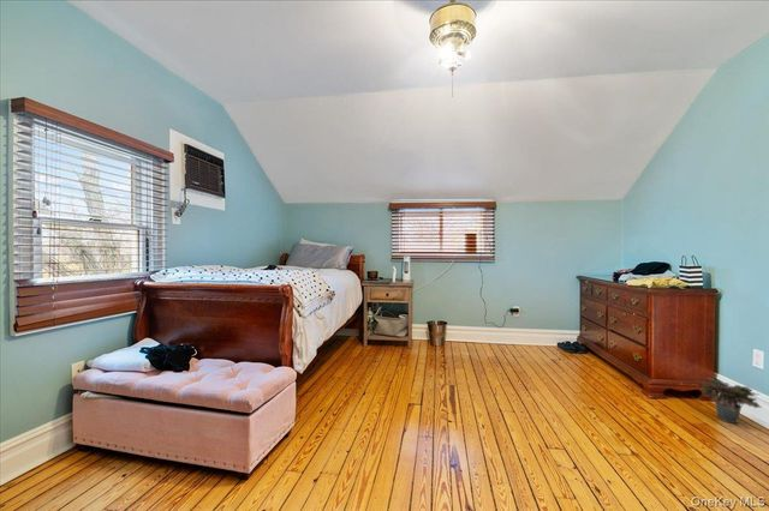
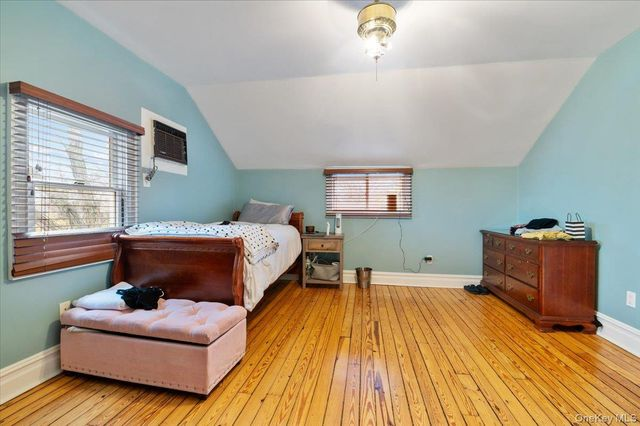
- potted plant [697,377,764,425]
